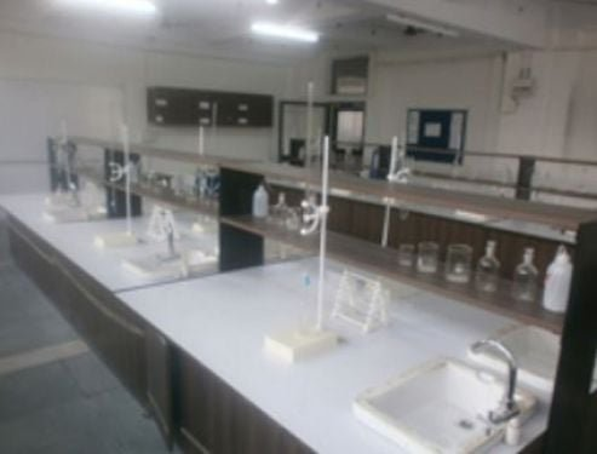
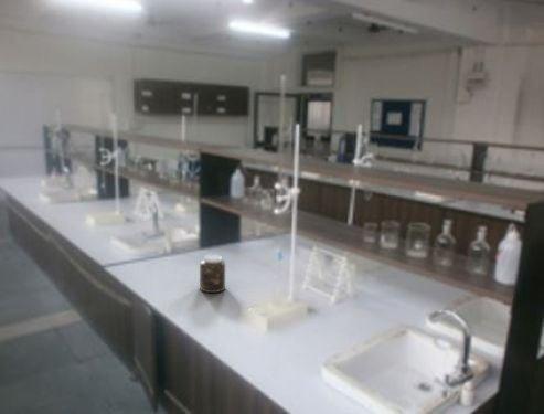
+ jar [199,254,226,294]
